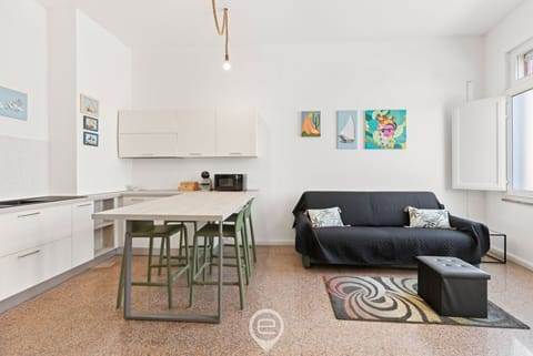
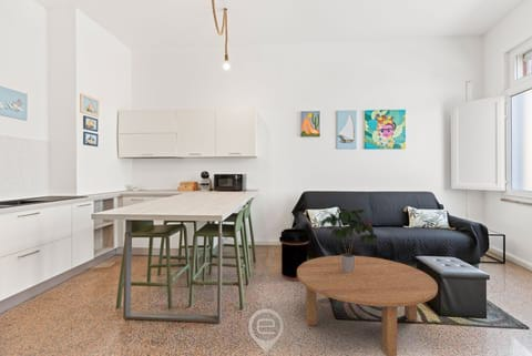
+ potted plant [319,207,378,273]
+ coffee table [297,255,439,356]
+ trash can [278,227,310,282]
